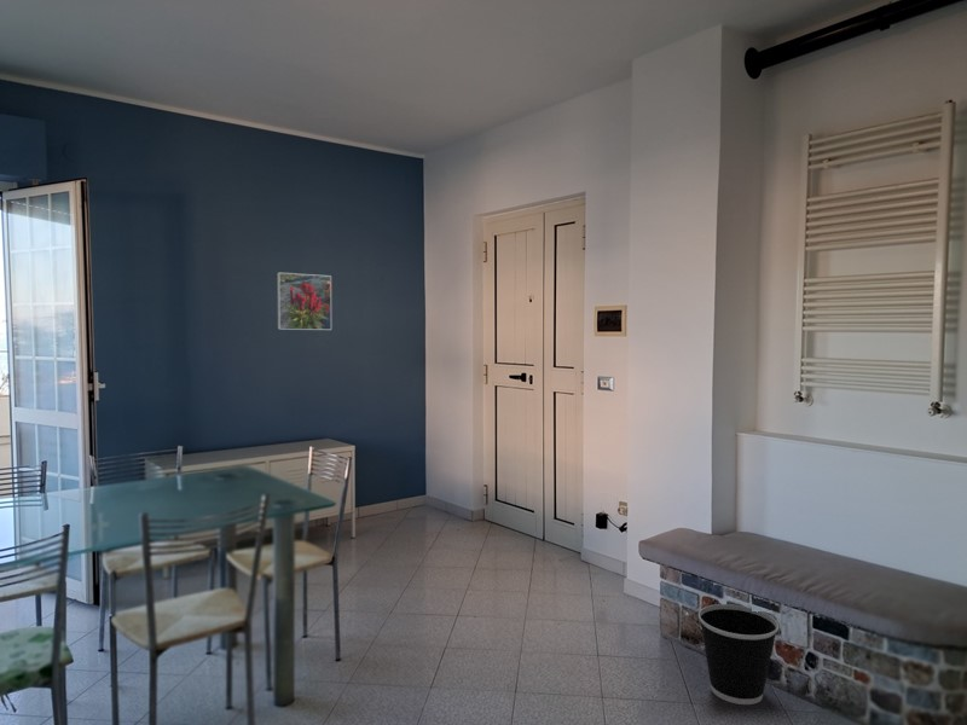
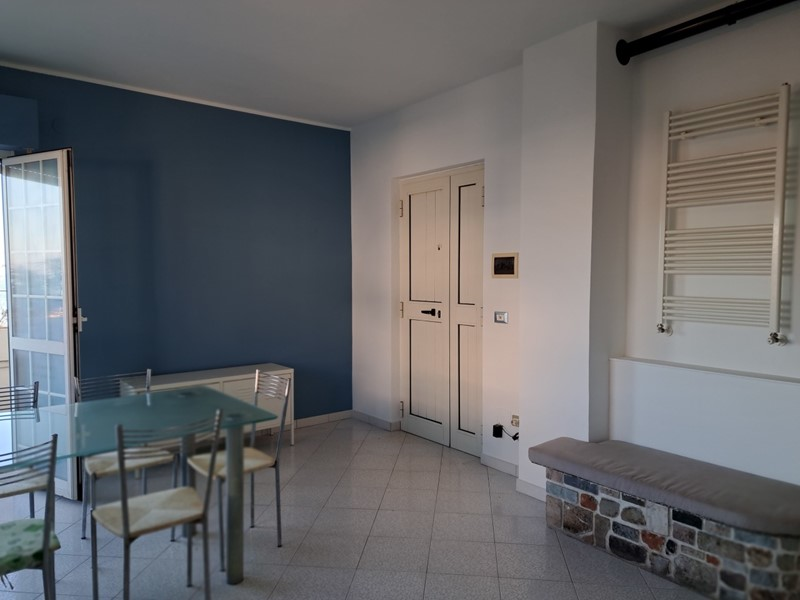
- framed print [276,272,332,331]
- wastebasket [697,603,780,706]
